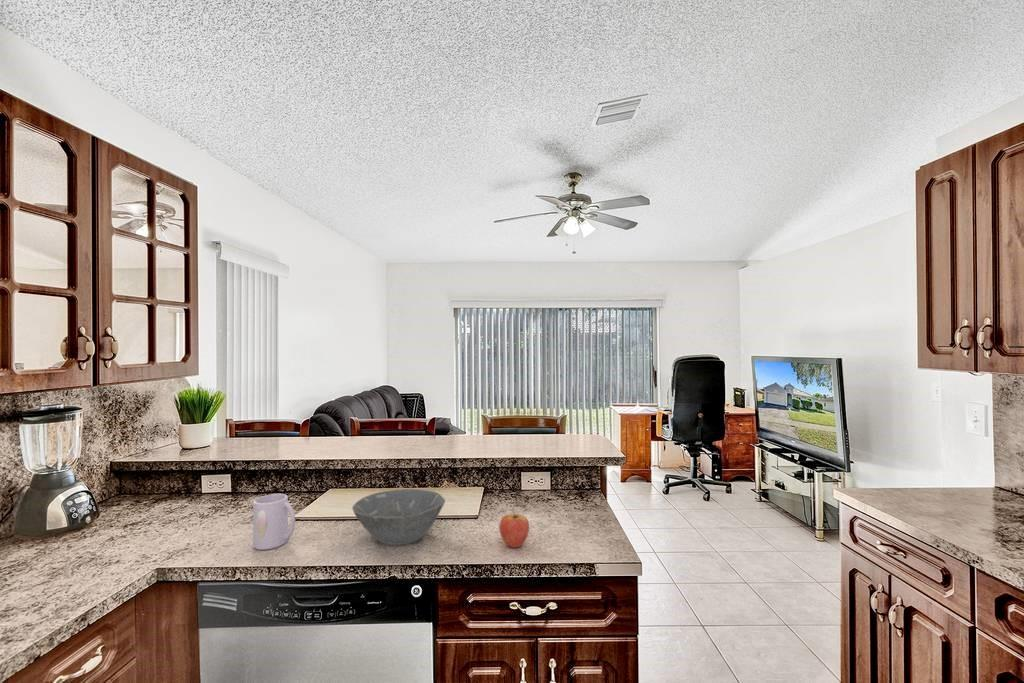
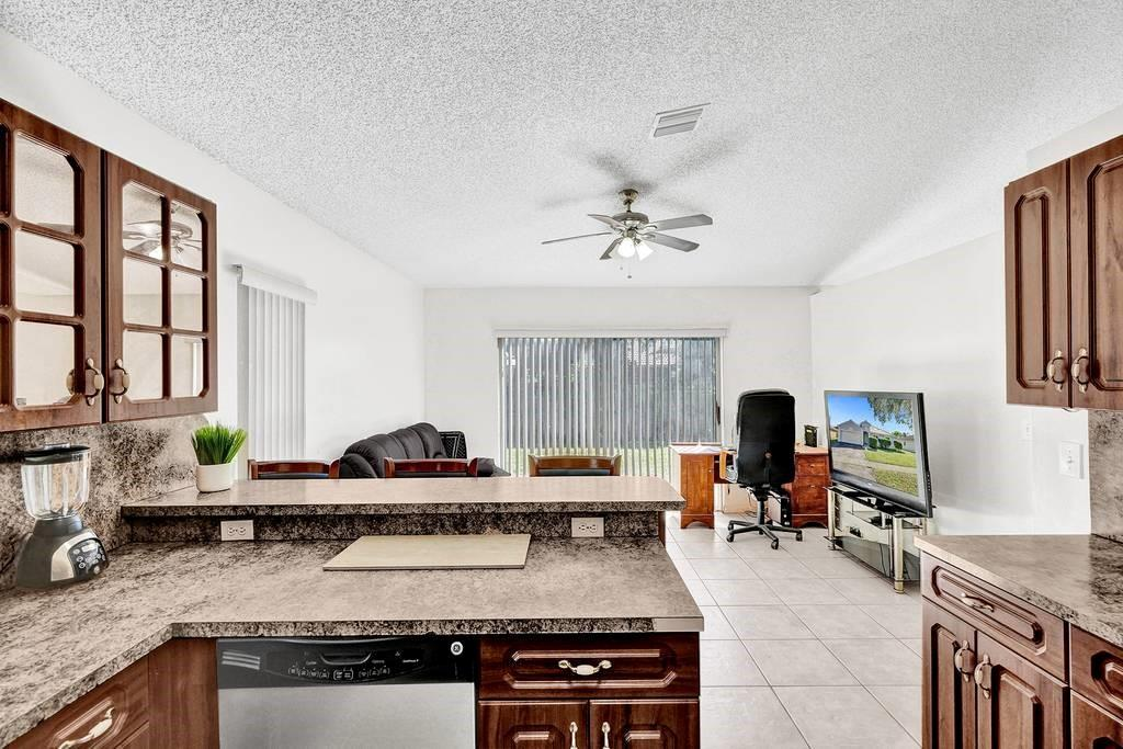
- mug [252,493,296,551]
- bowl [351,488,446,546]
- fruit [498,508,530,549]
